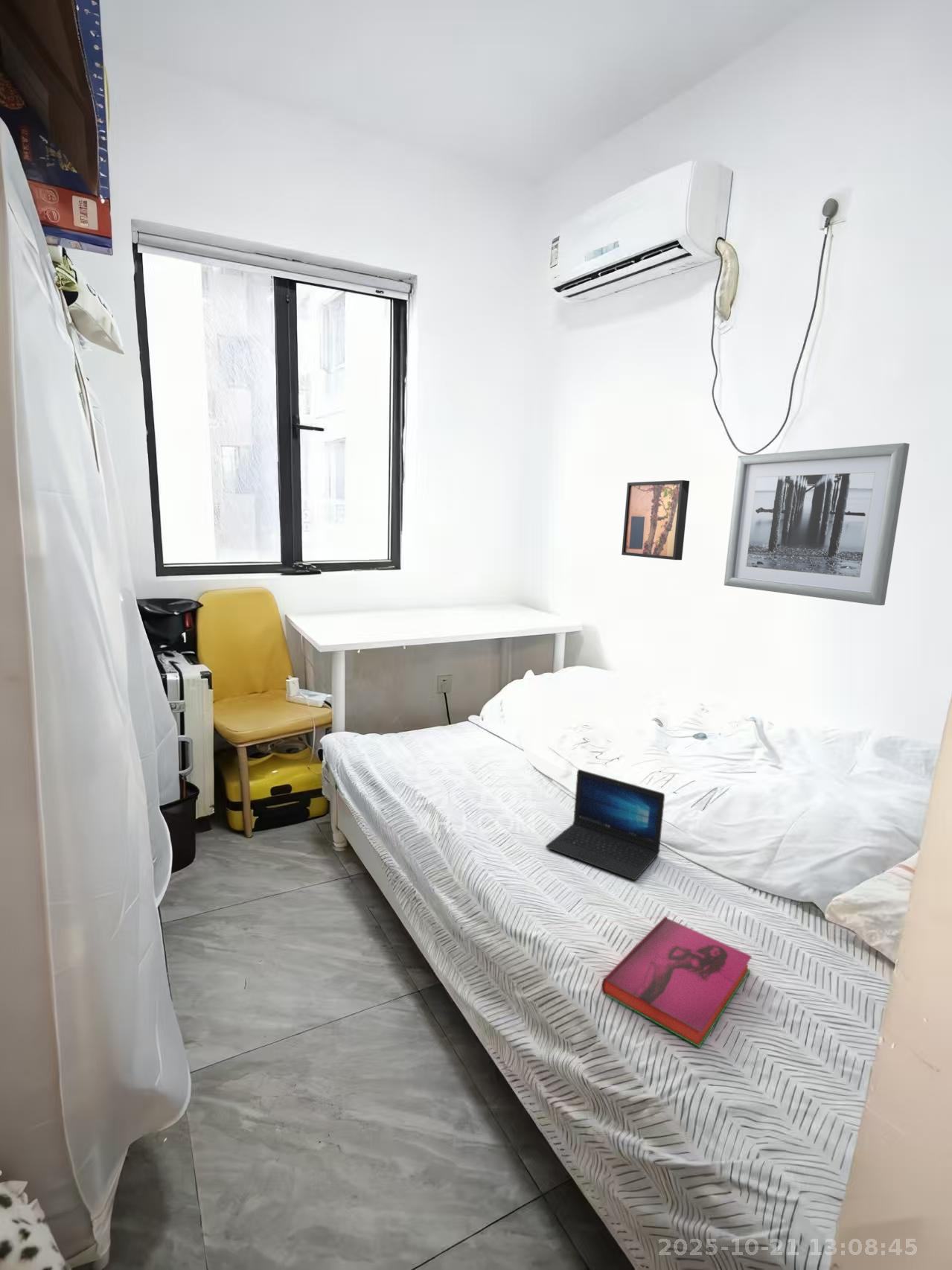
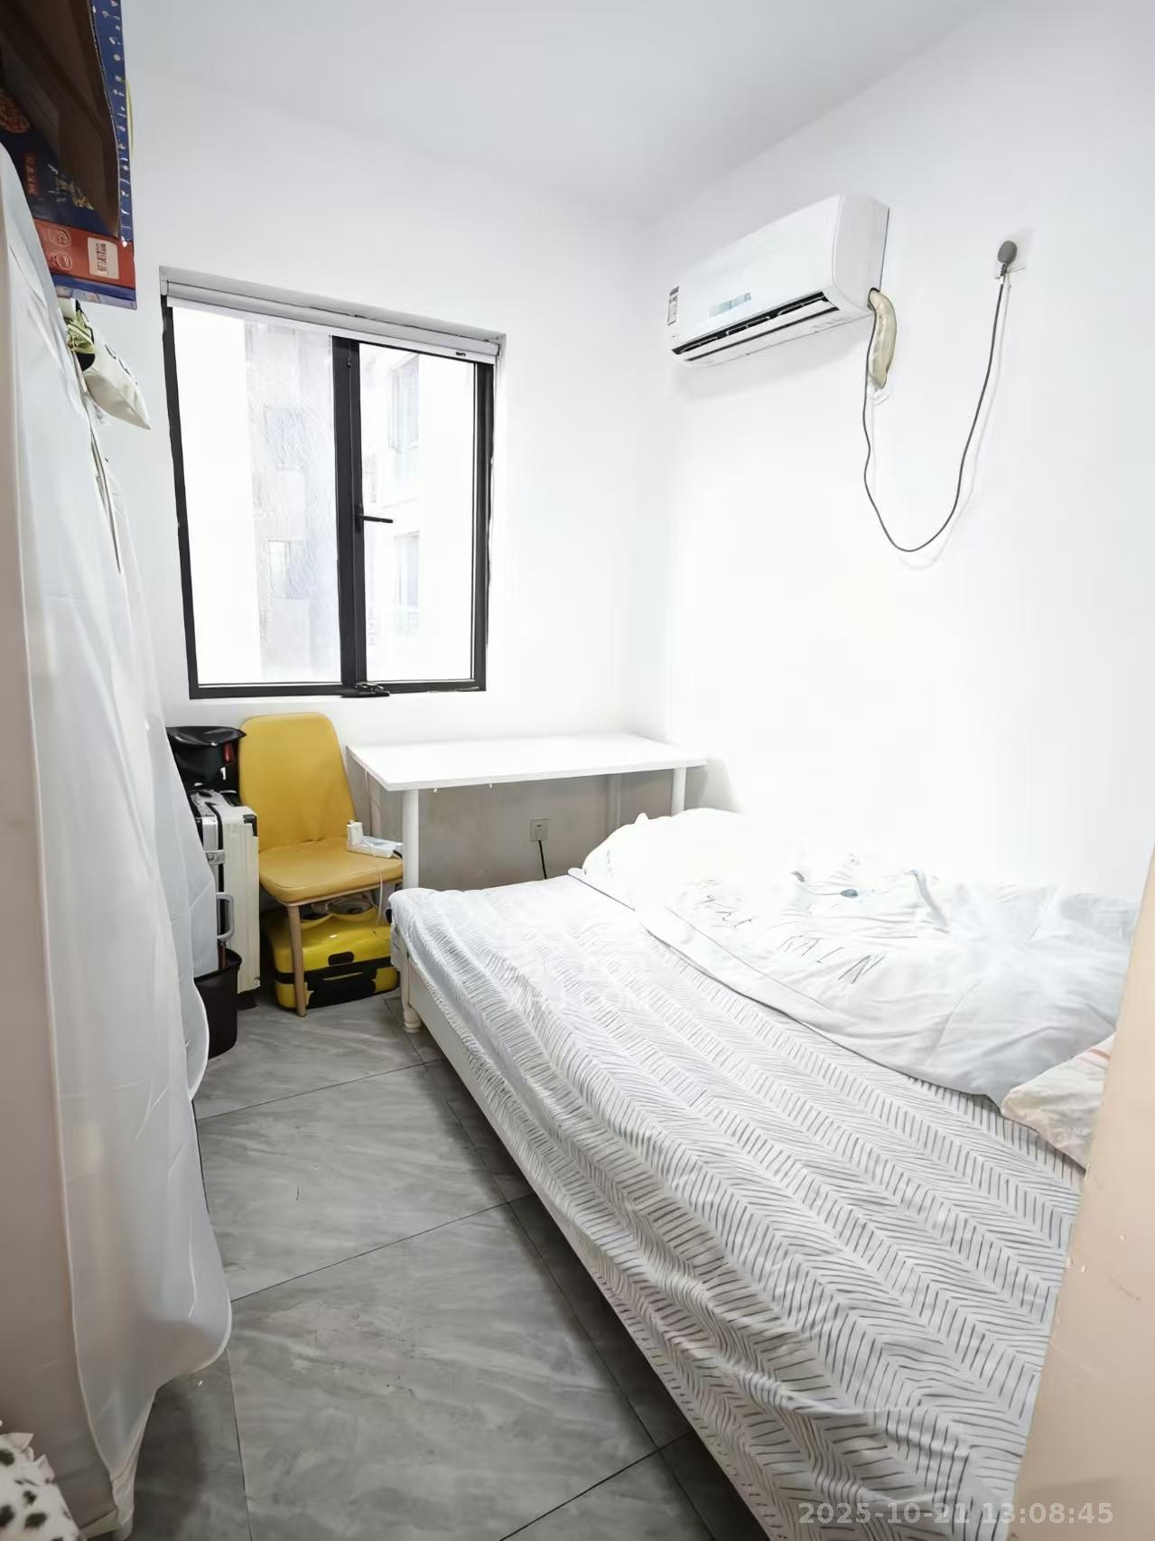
- wall art [621,479,690,561]
- laptop [545,769,665,881]
- wall art [723,442,910,606]
- hardback book [601,916,753,1048]
